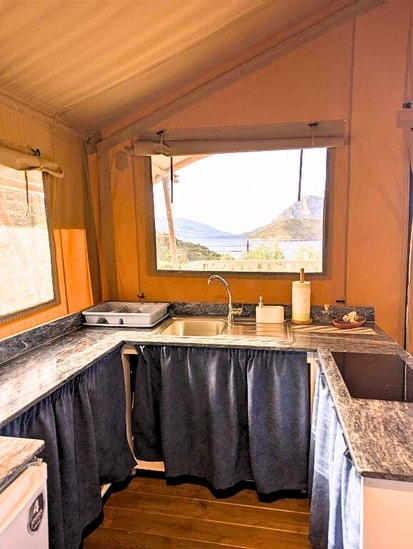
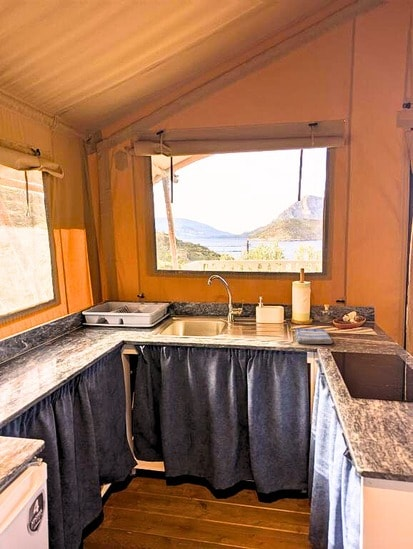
+ dish towel [294,327,333,345]
